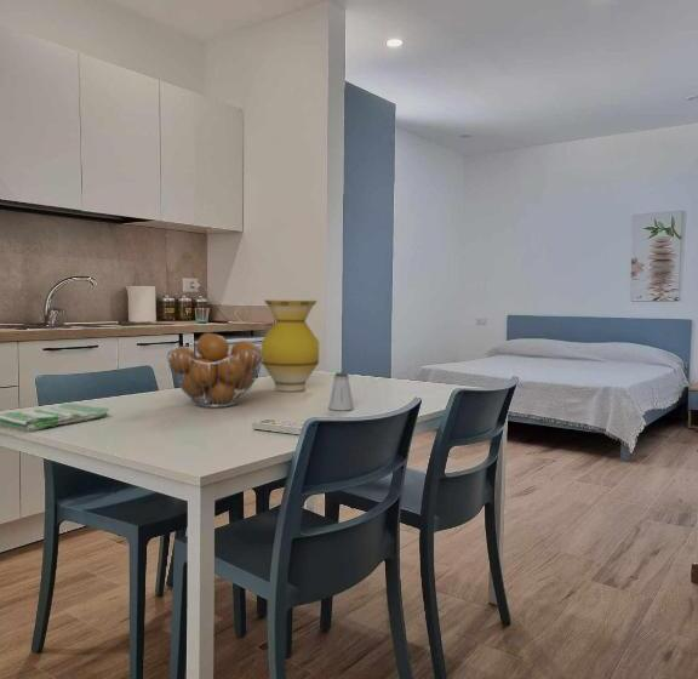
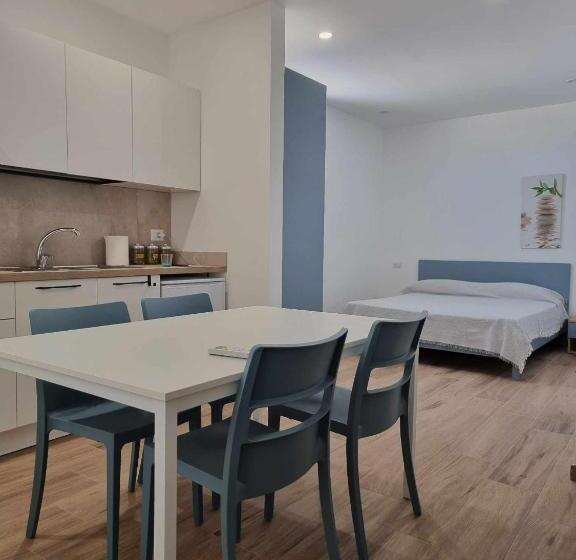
- vase [261,298,320,393]
- fruit basket [166,332,263,409]
- saltshaker [327,371,355,411]
- dish towel [0,403,110,432]
